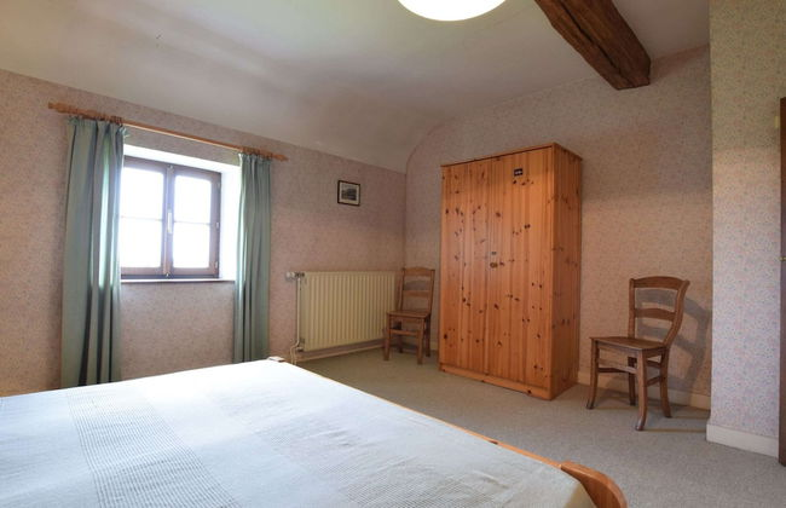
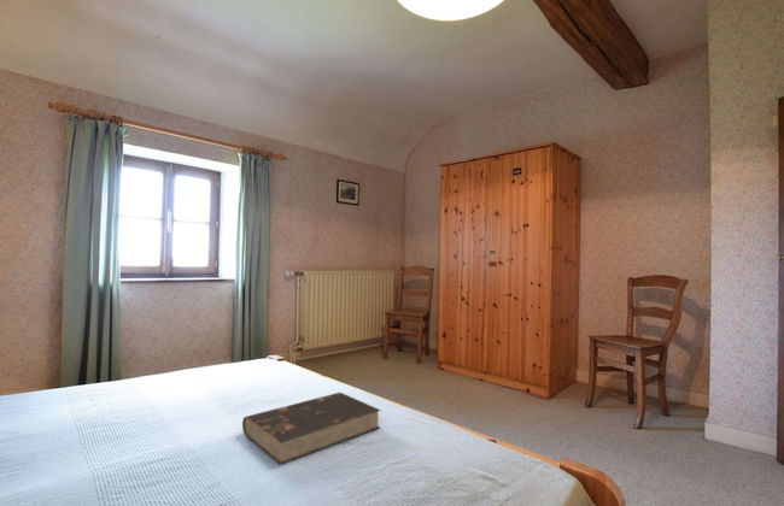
+ book [241,392,382,465]
